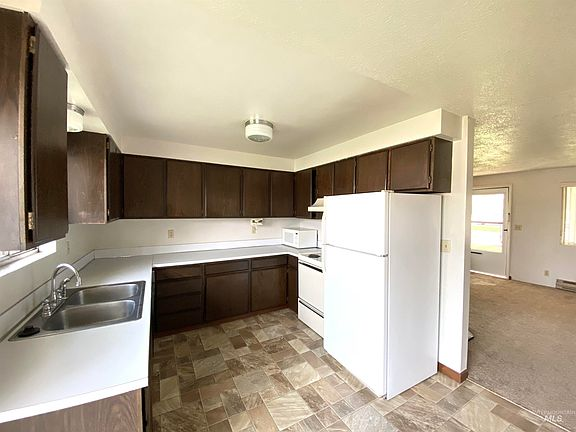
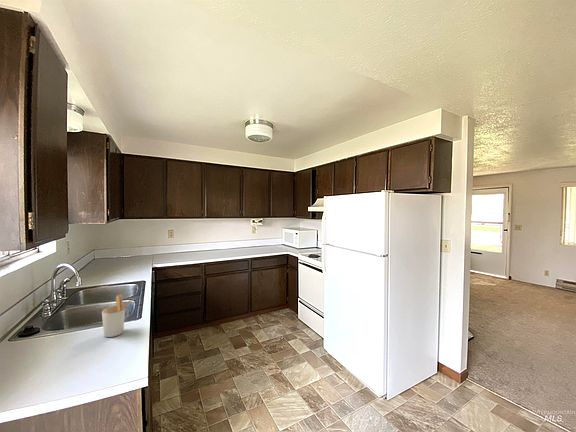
+ utensil holder [101,293,135,338]
